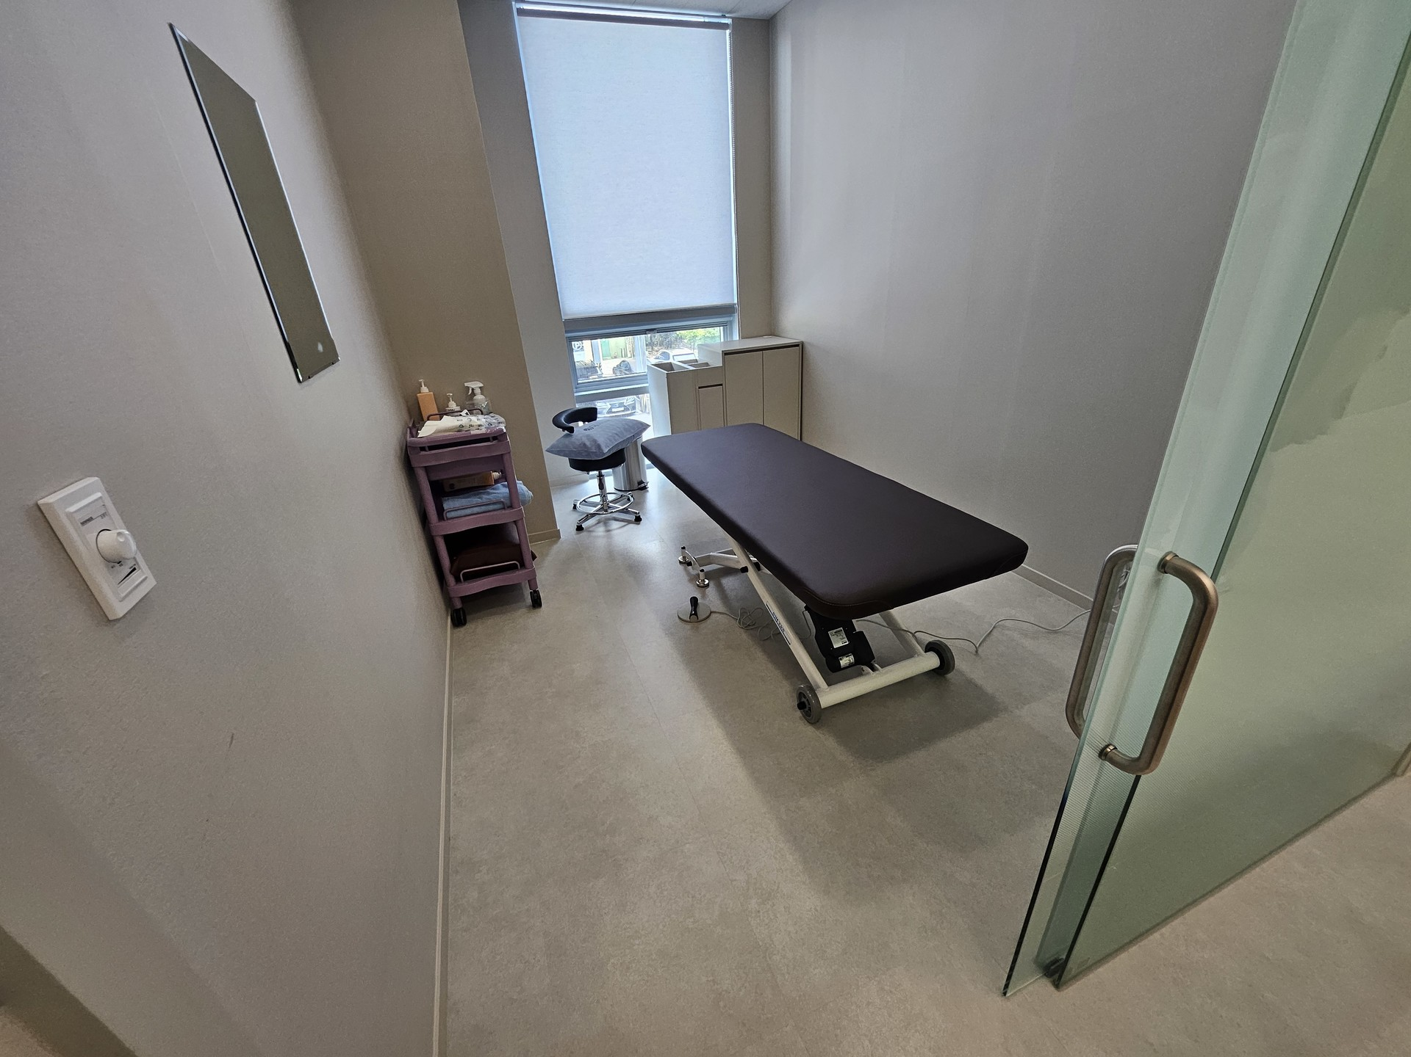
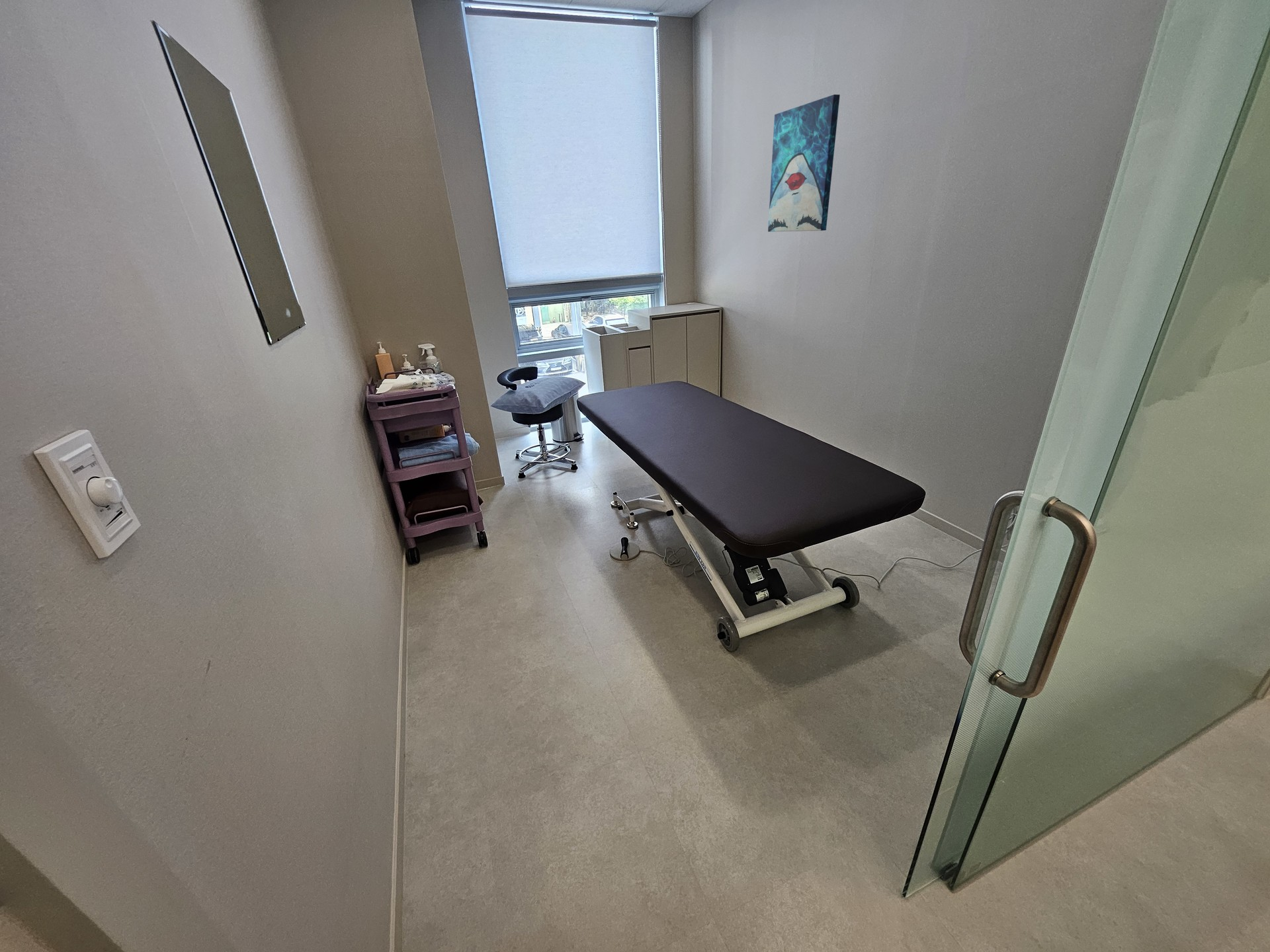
+ wall art [767,94,841,232]
